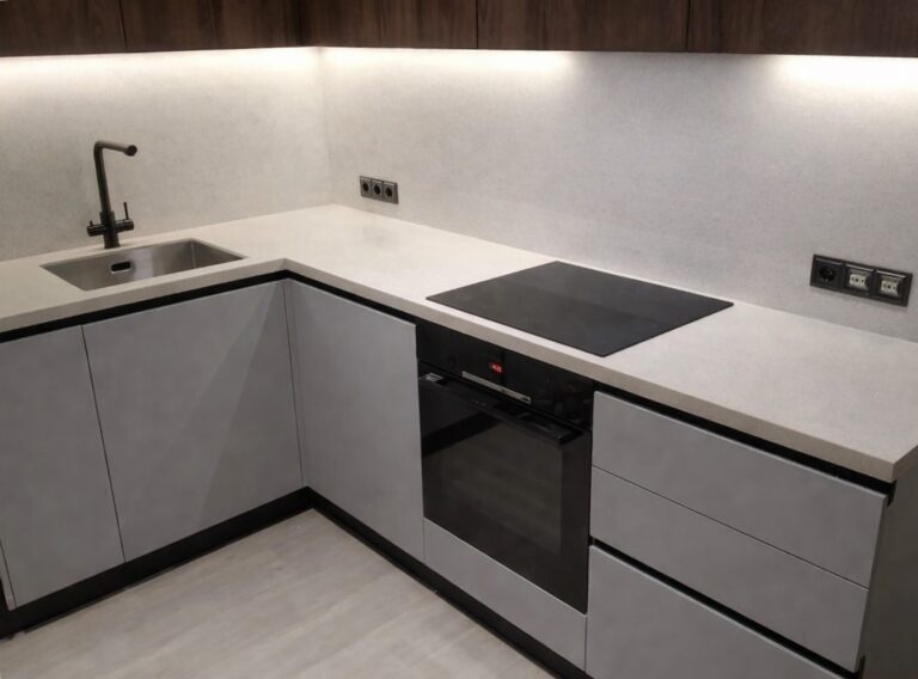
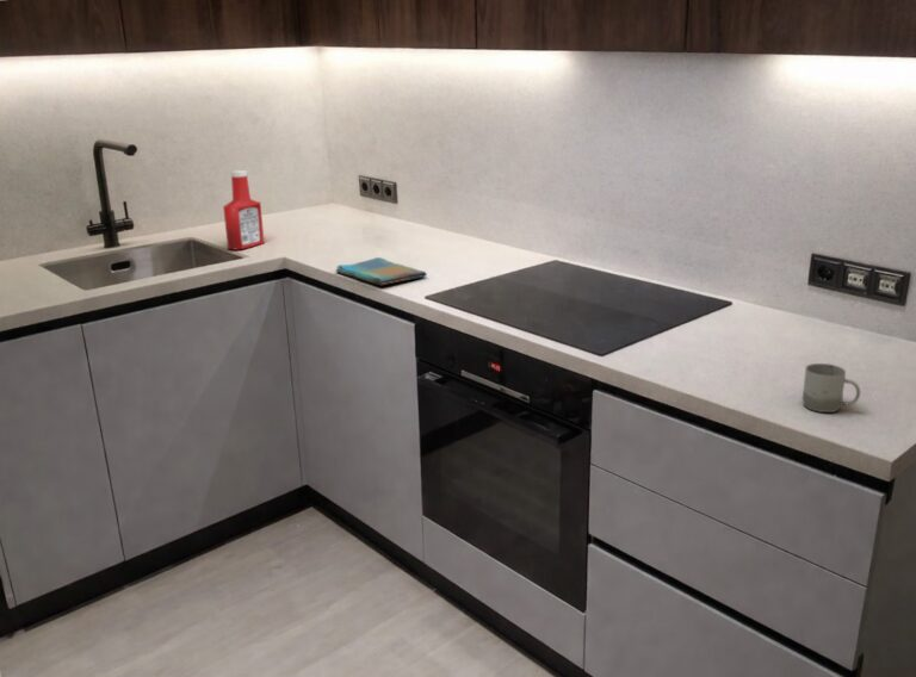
+ soap bottle [222,169,266,251]
+ dish towel [335,256,428,286]
+ cup [802,362,861,414]
